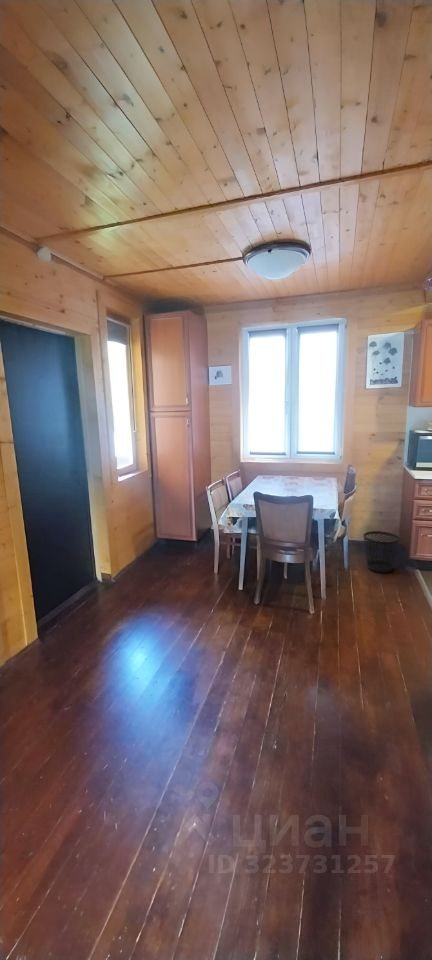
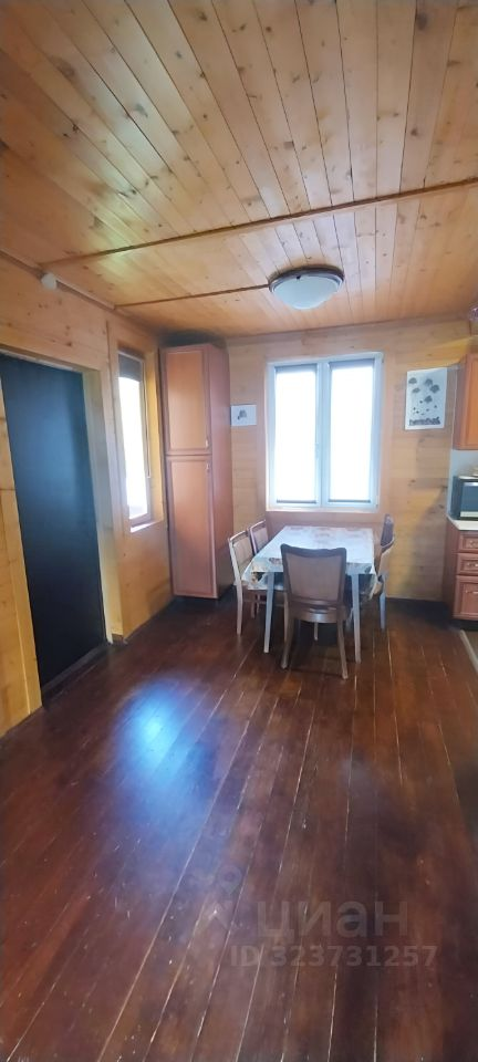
- wastebasket [363,530,400,574]
